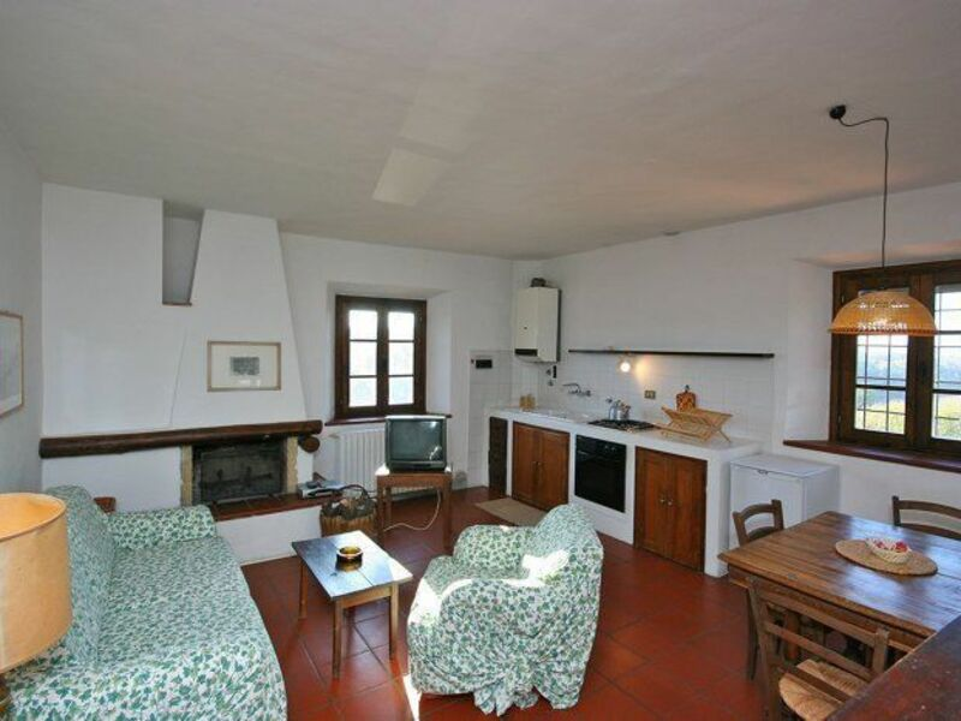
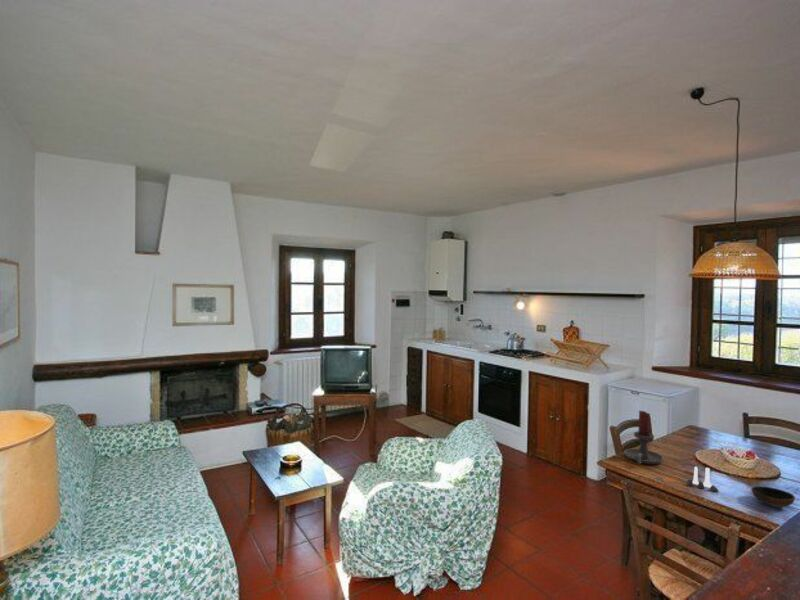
+ bowl [750,485,796,508]
+ salt and pepper shaker set [685,466,719,493]
+ candle holder [623,410,664,465]
